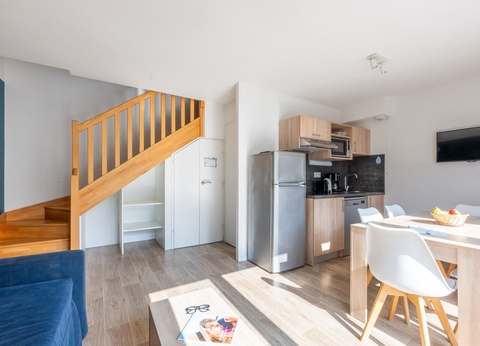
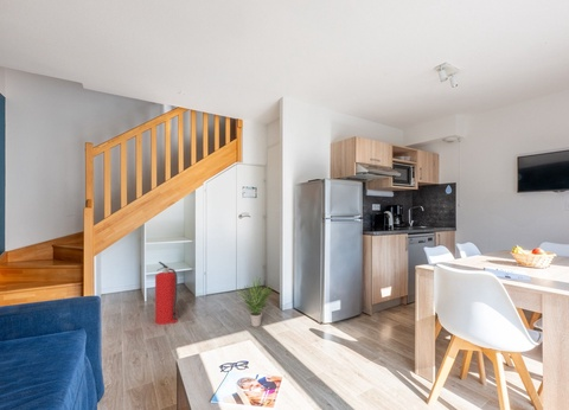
+ fire extinguisher [154,261,179,326]
+ potted plant [236,276,275,328]
